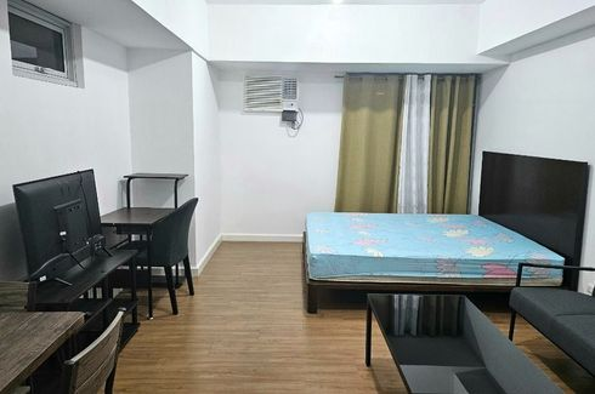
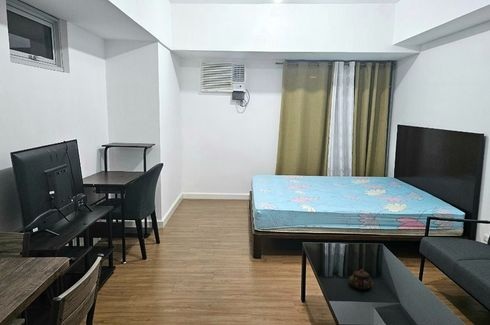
+ teapot [348,265,374,290]
